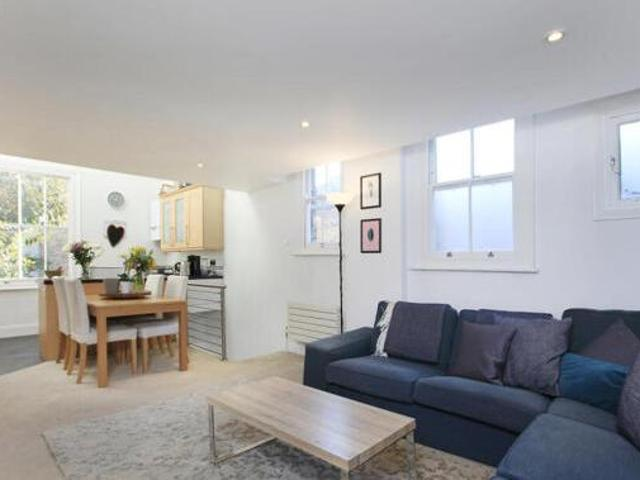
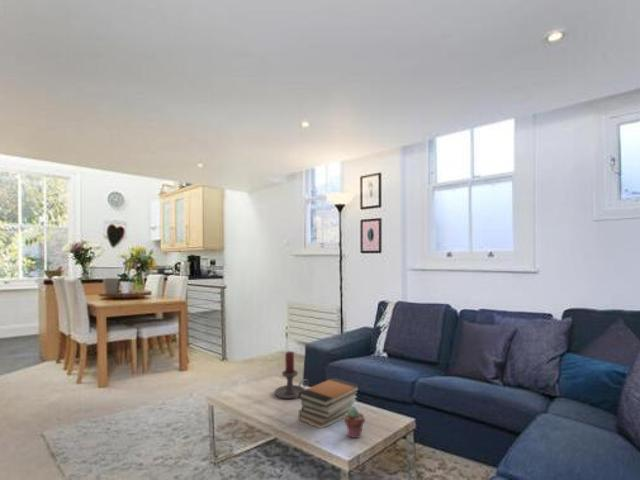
+ candle holder [274,350,309,400]
+ book stack [297,377,361,429]
+ potted succulent [344,408,366,439]
